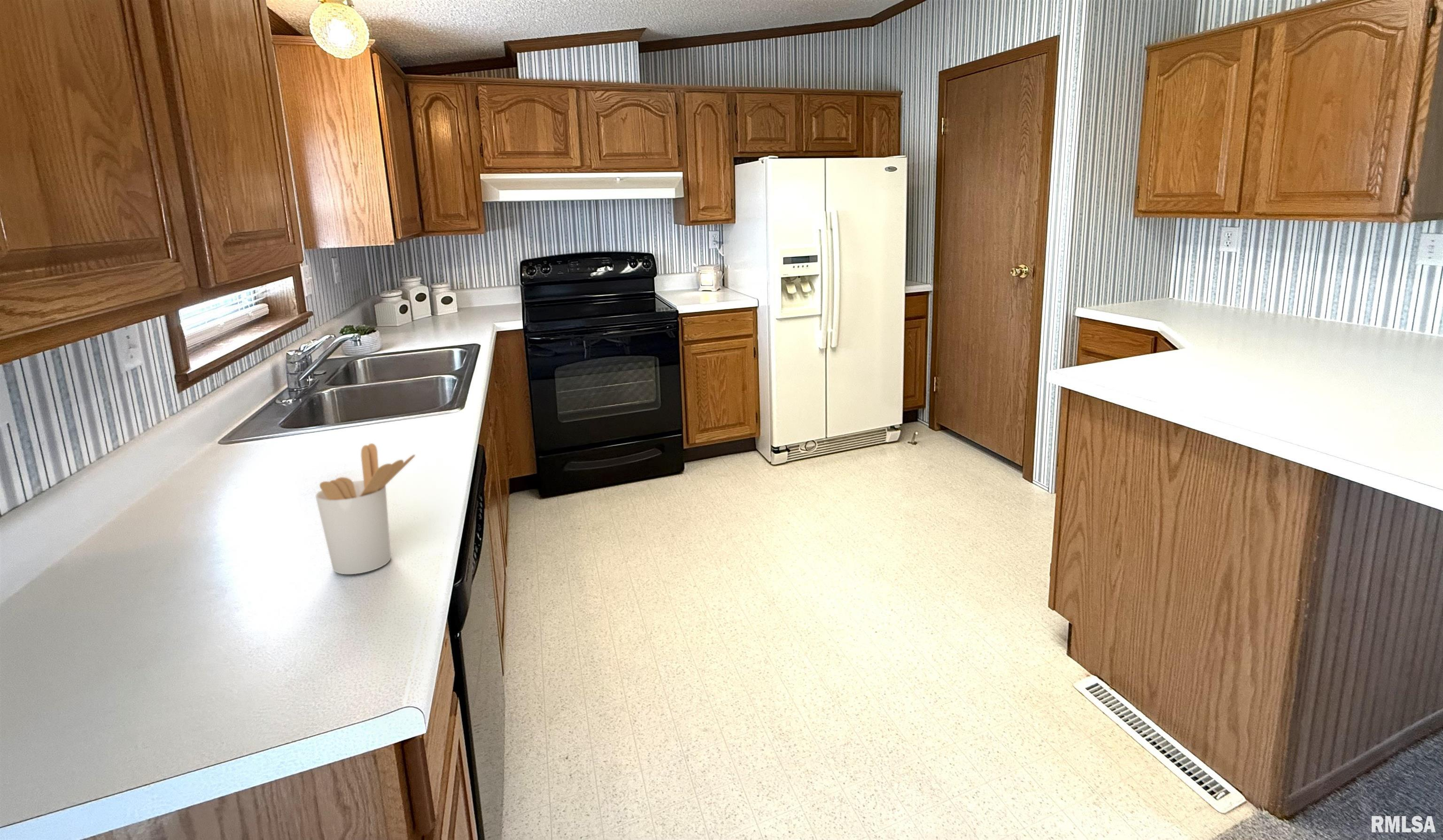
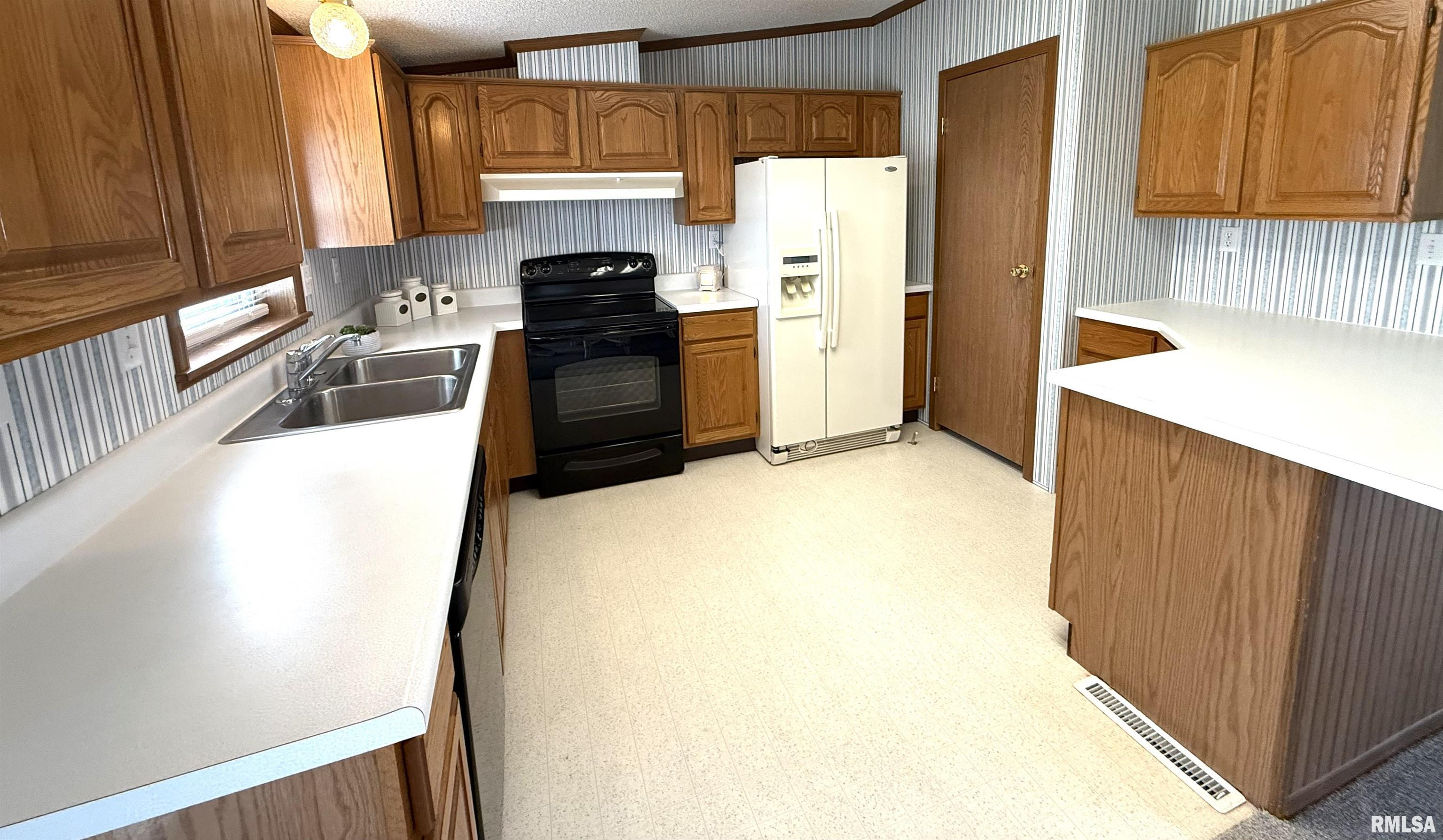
- utensil holder [315,443,416,575]
